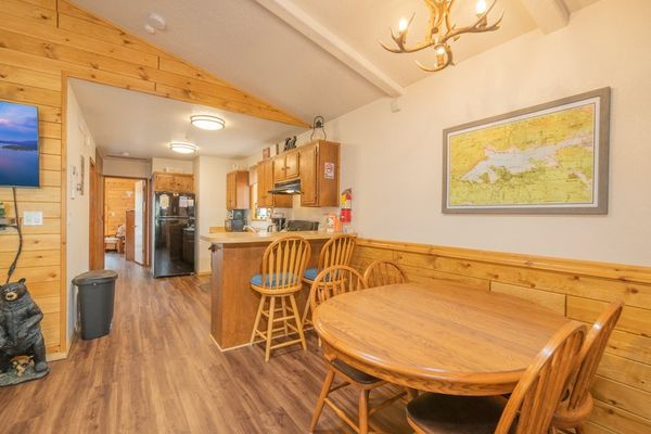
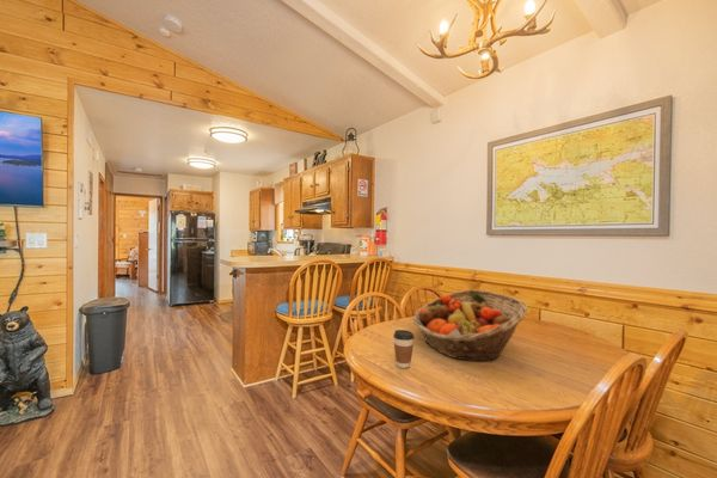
+ coffee cup [392,329,416,369]
+ fruit basket [412,289,528,362]
